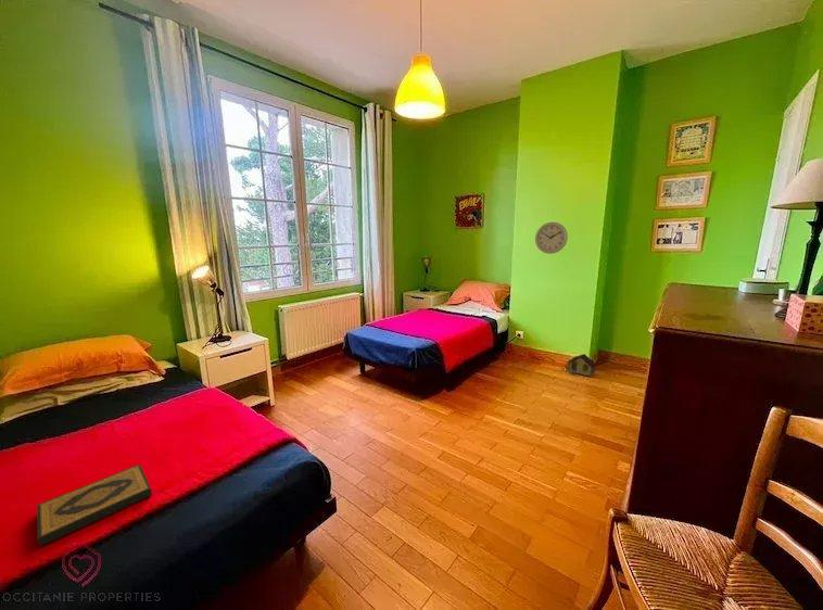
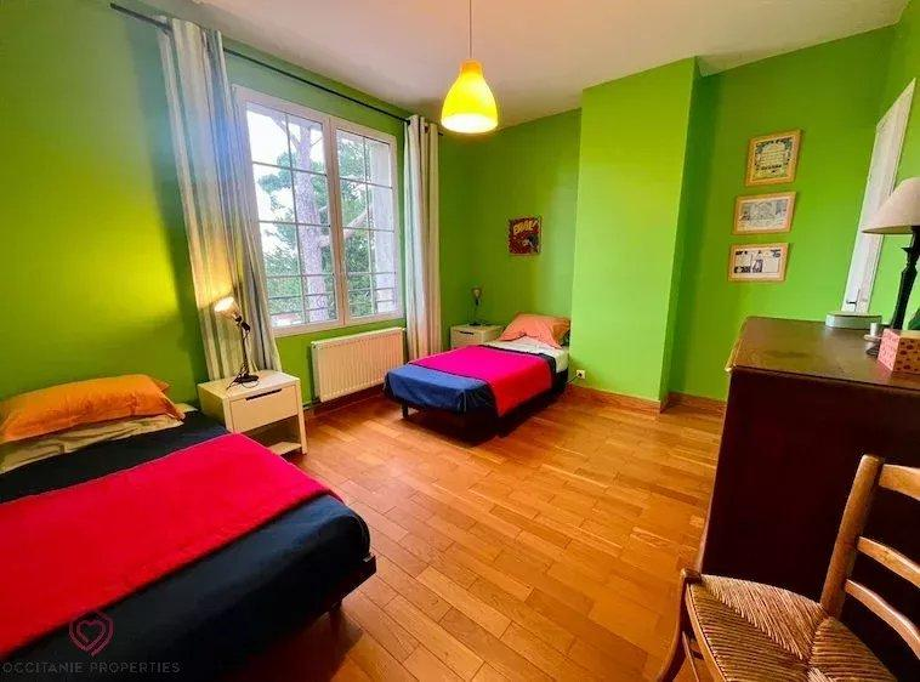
- toy house [565,353,597,378]
- hardback book [36,463,153,548]
- wall clock [534,221,569,255]
